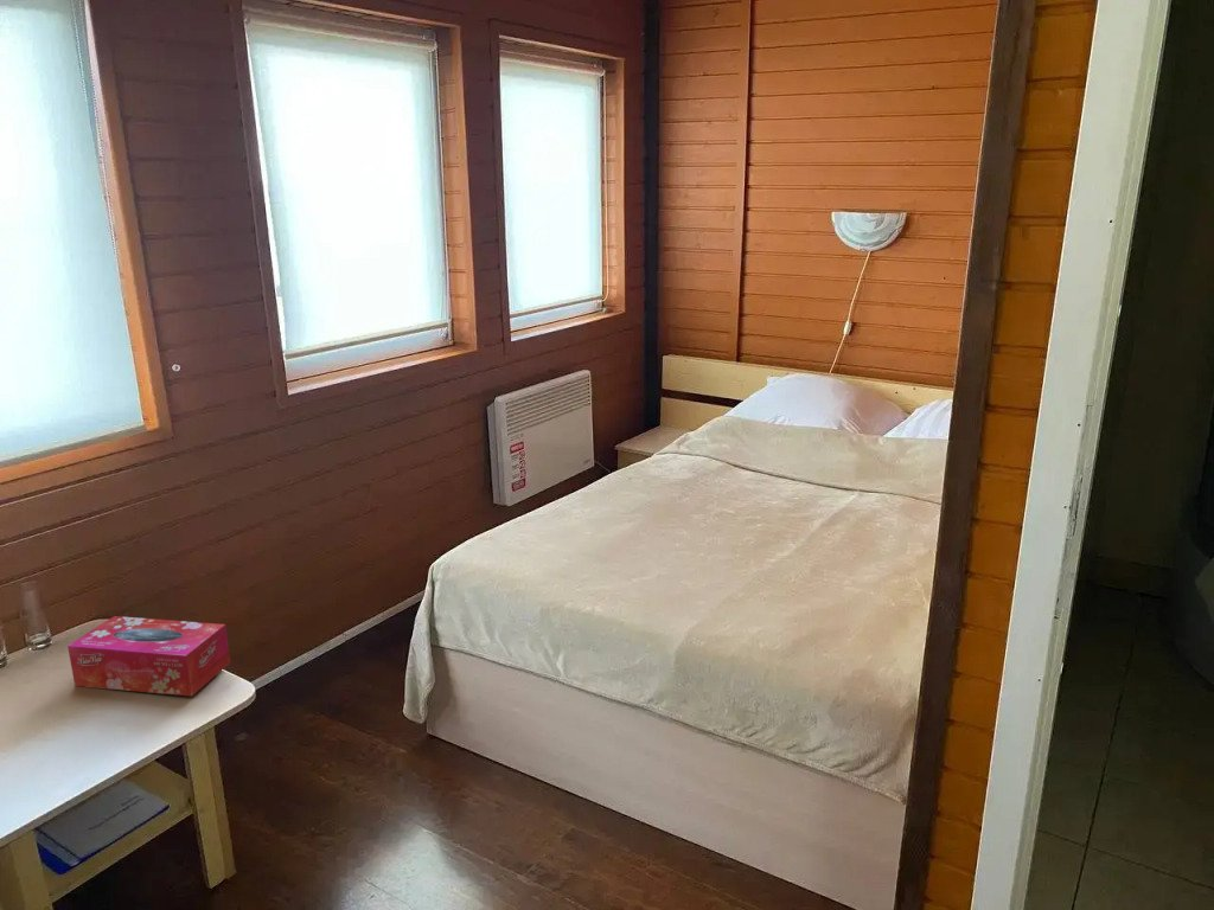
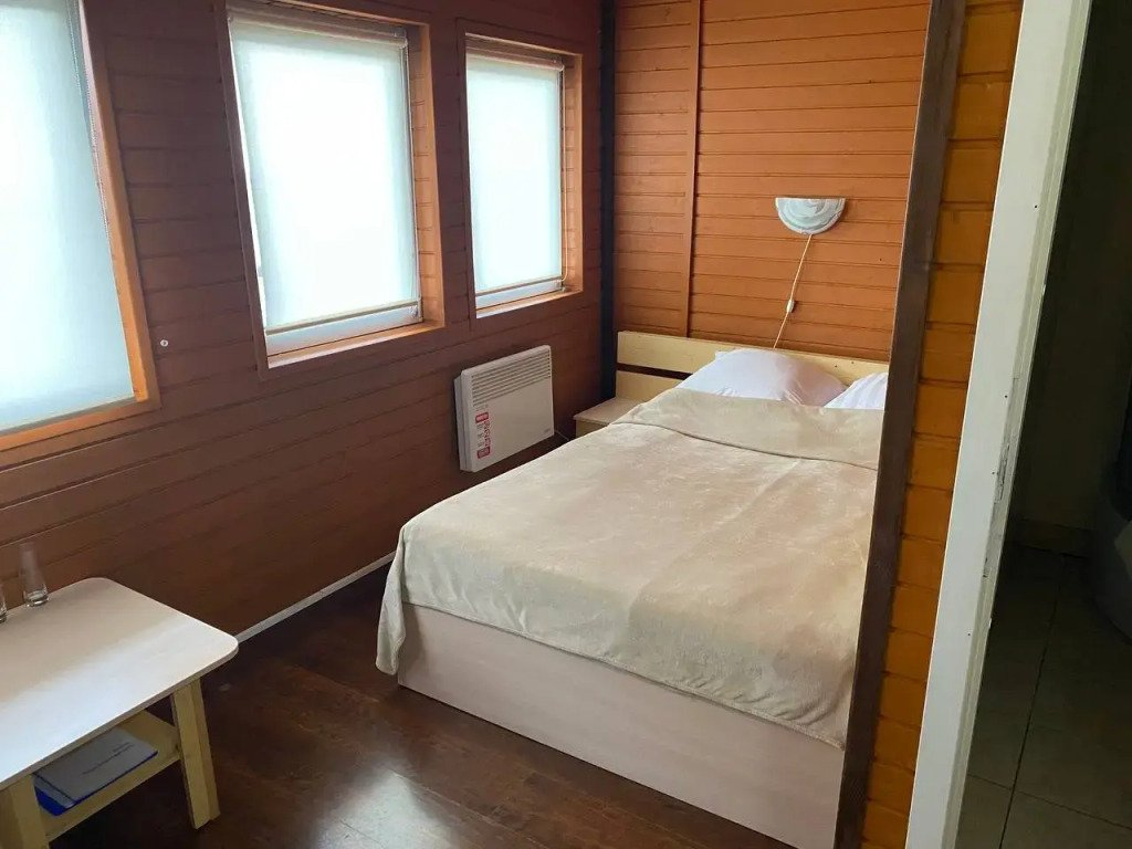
- tissue box [66,615,231,698]
